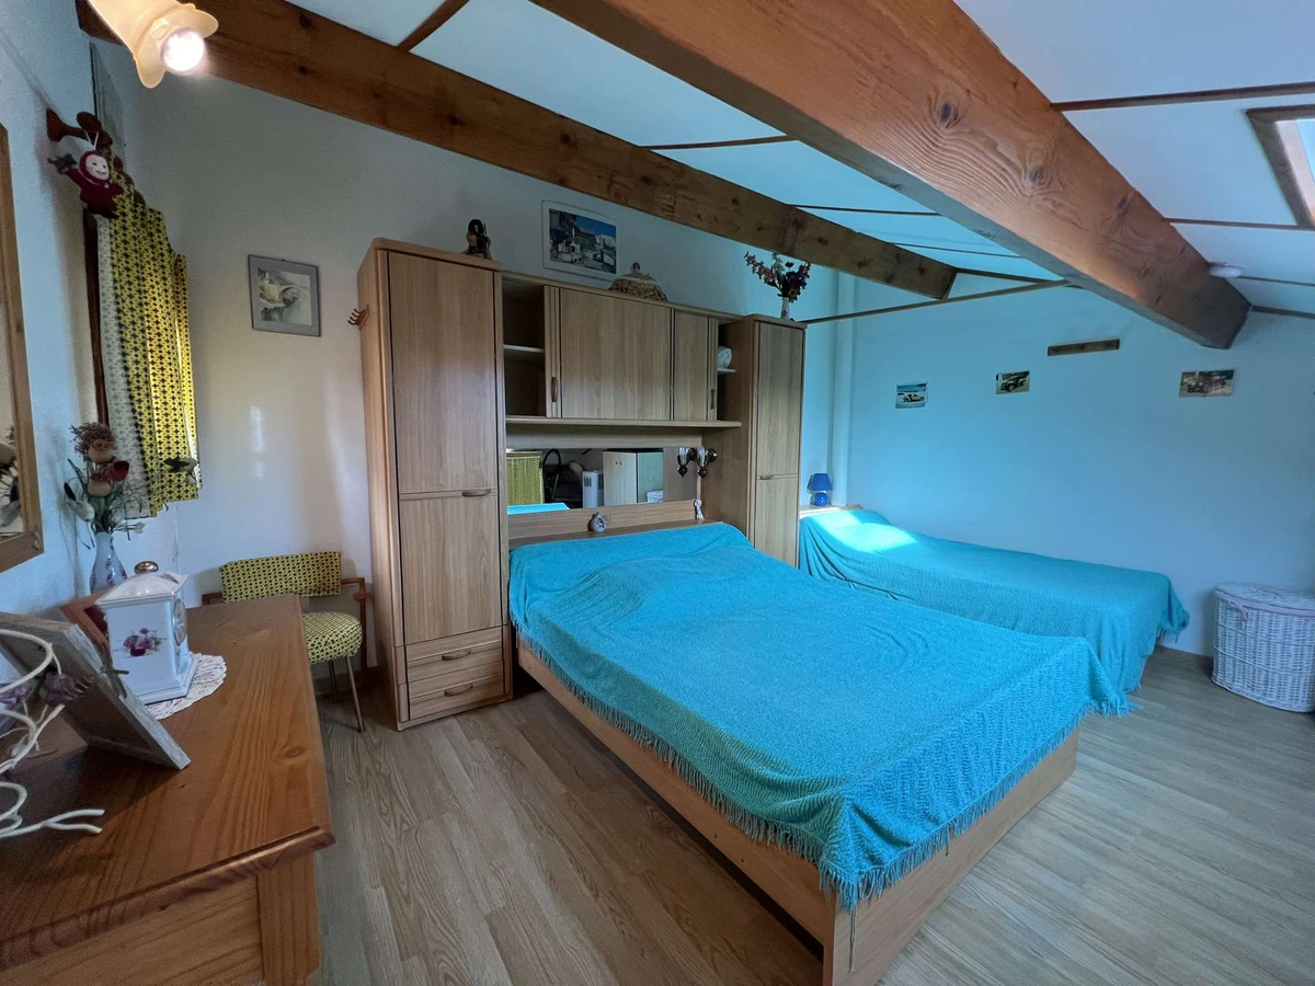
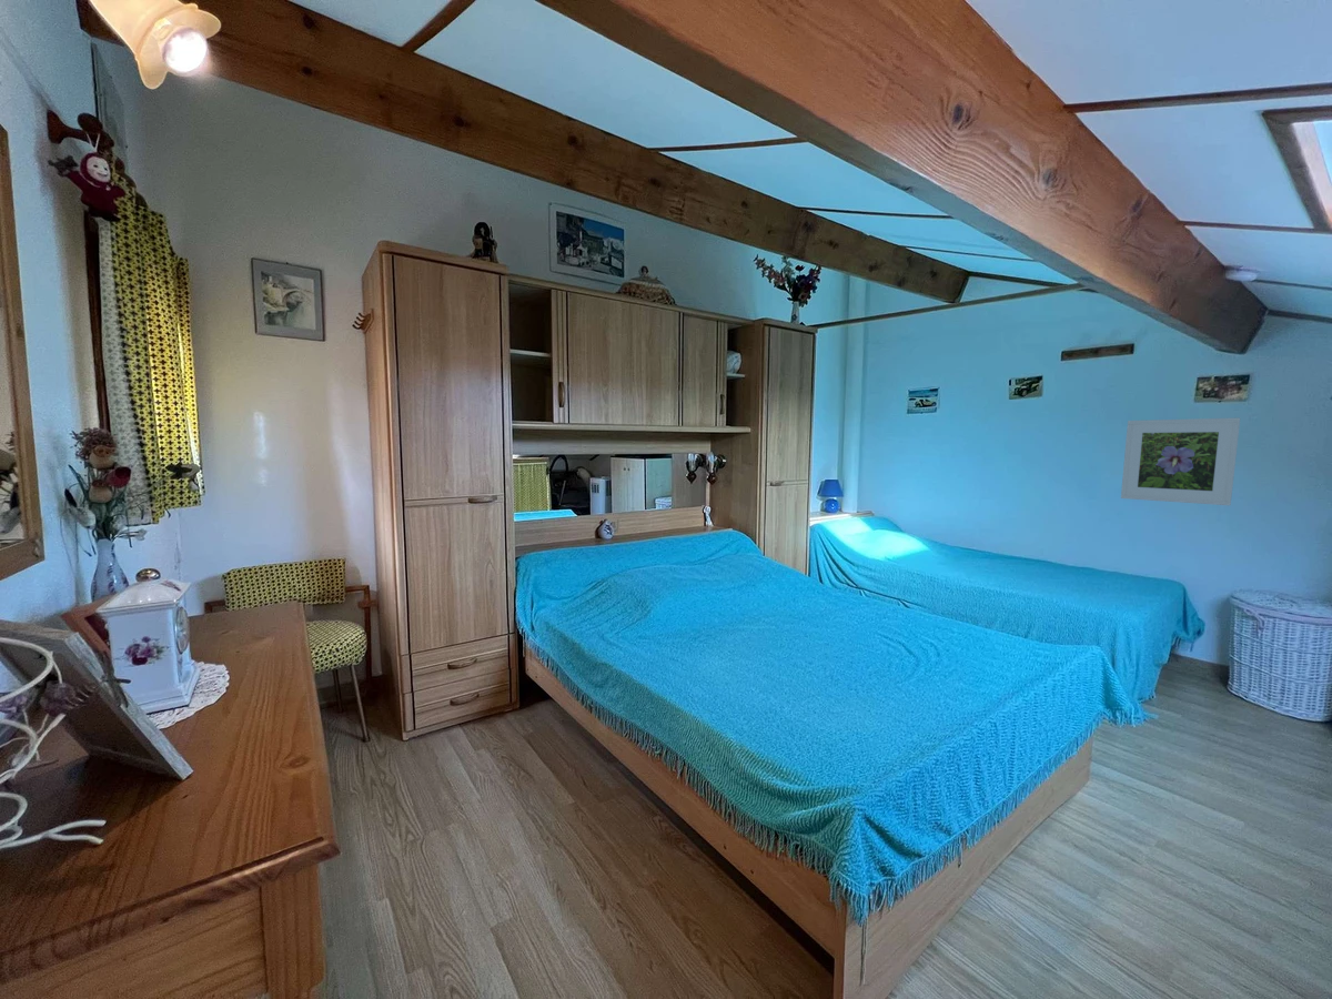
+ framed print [1120,417,1241,506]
